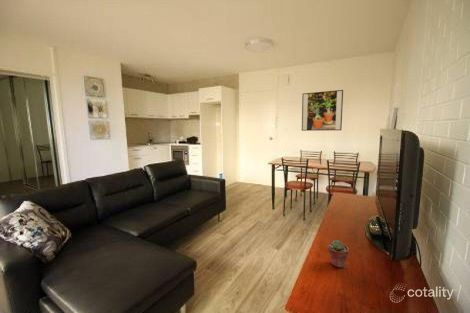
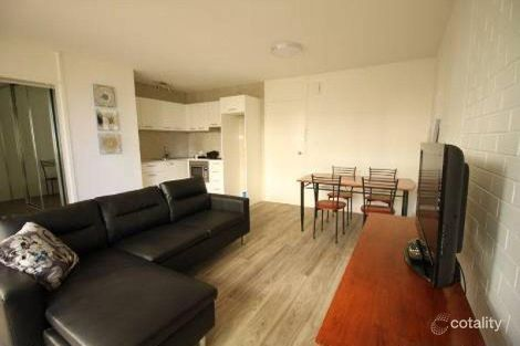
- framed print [301,89,344,132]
- potted succulent [327,239,350,269]
